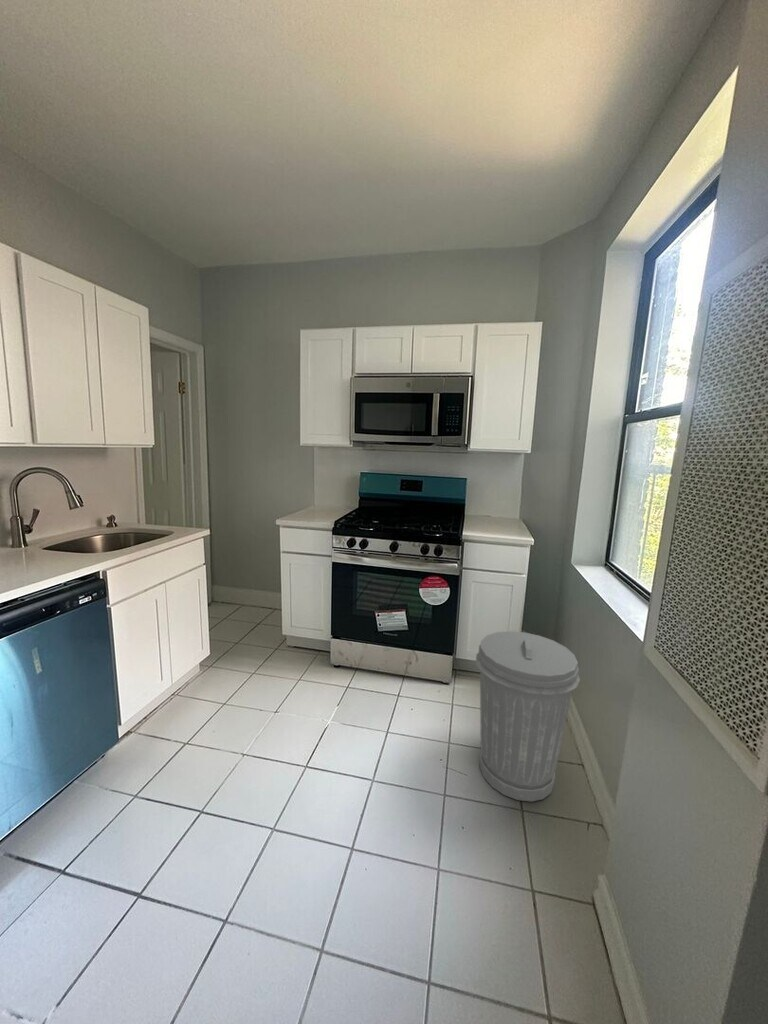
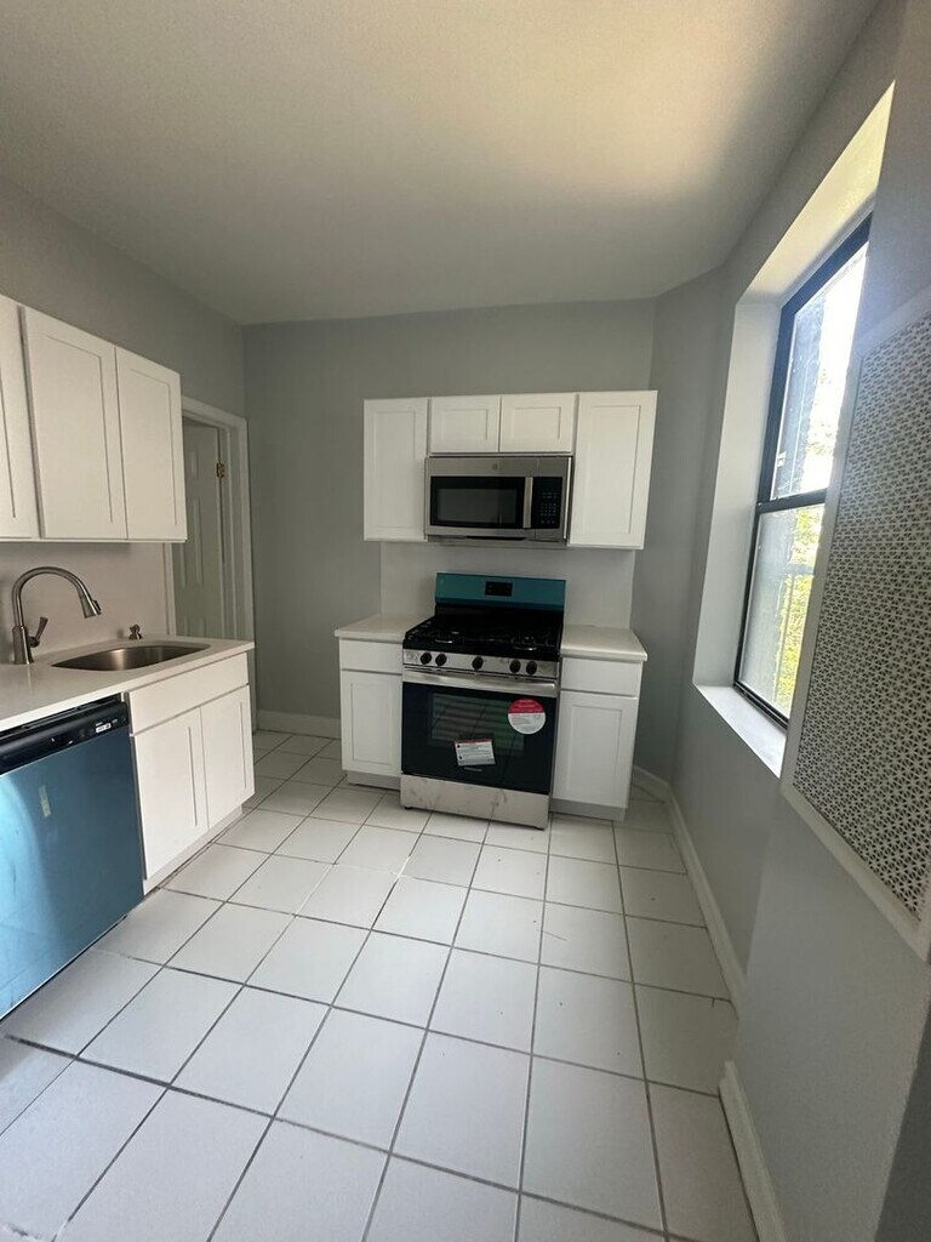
- trash can [475,630,581,803]
